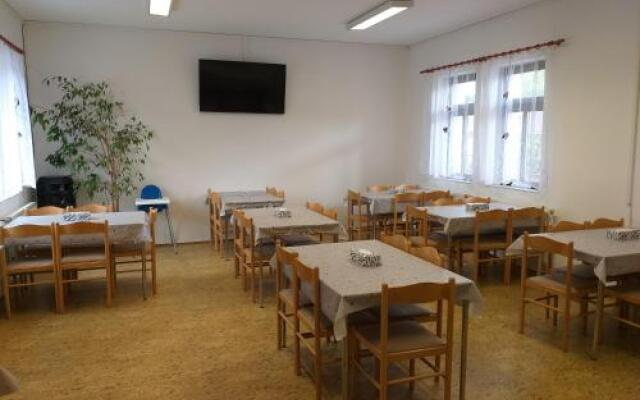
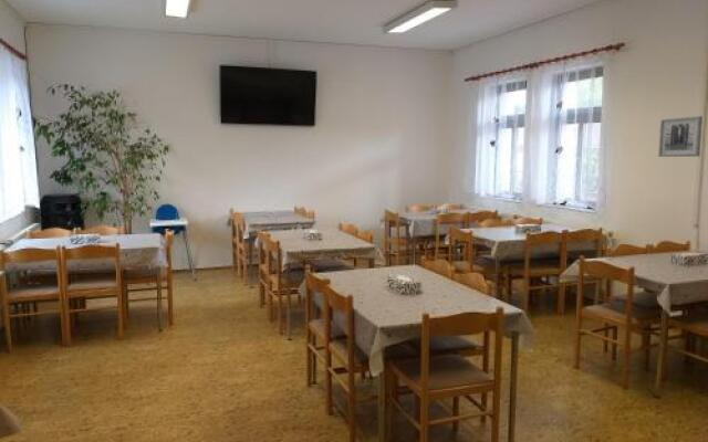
+ wall art [657,115,704,158]
